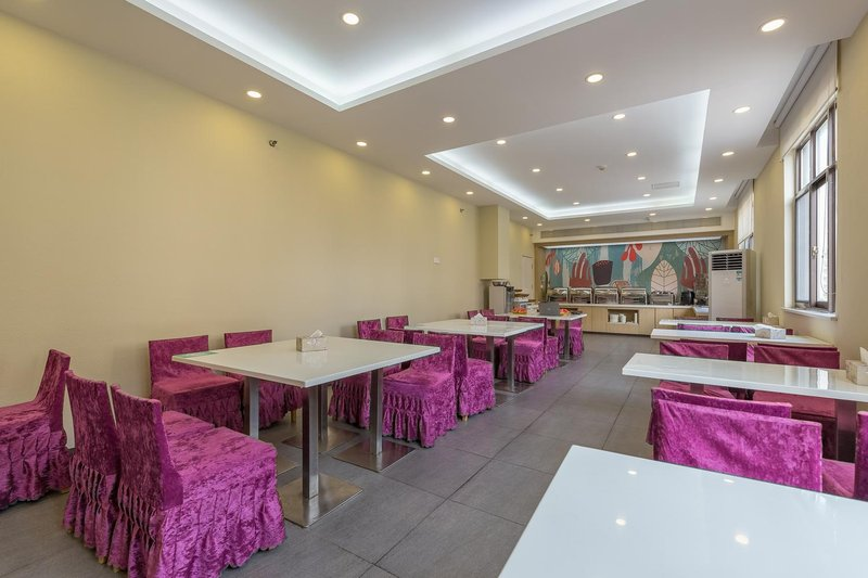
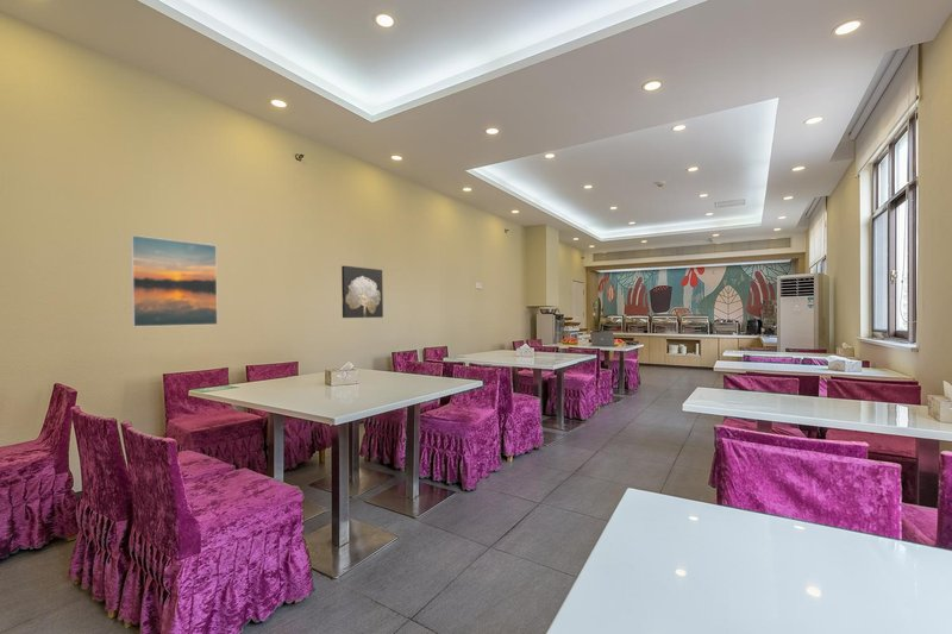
+ wall art [340,264,384,319]
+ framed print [130,234,219,328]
